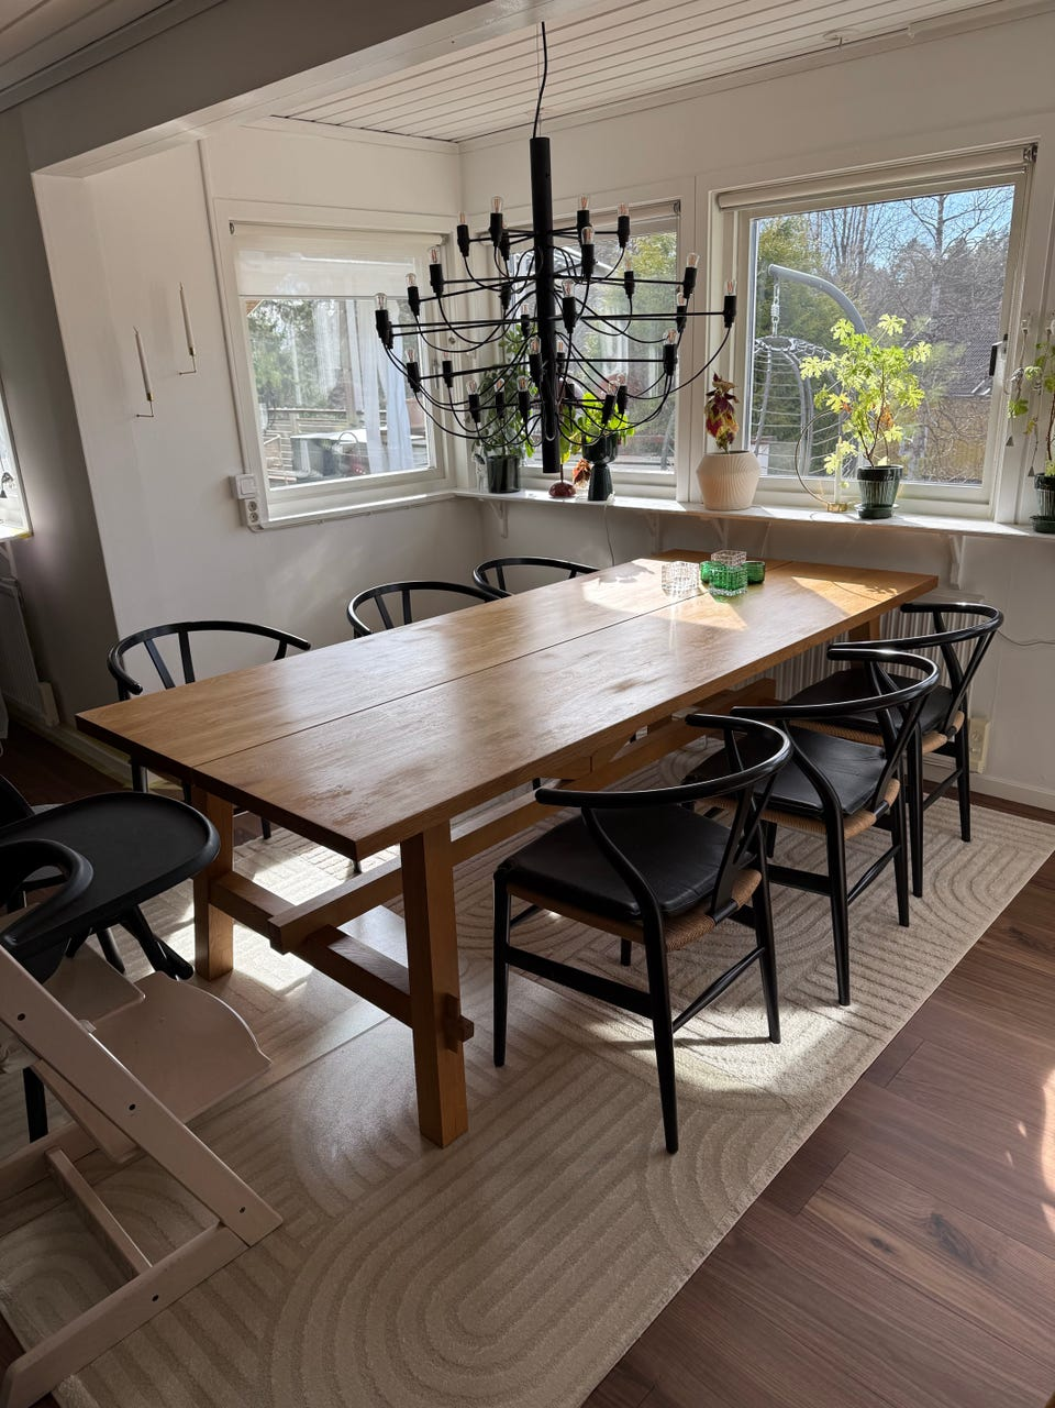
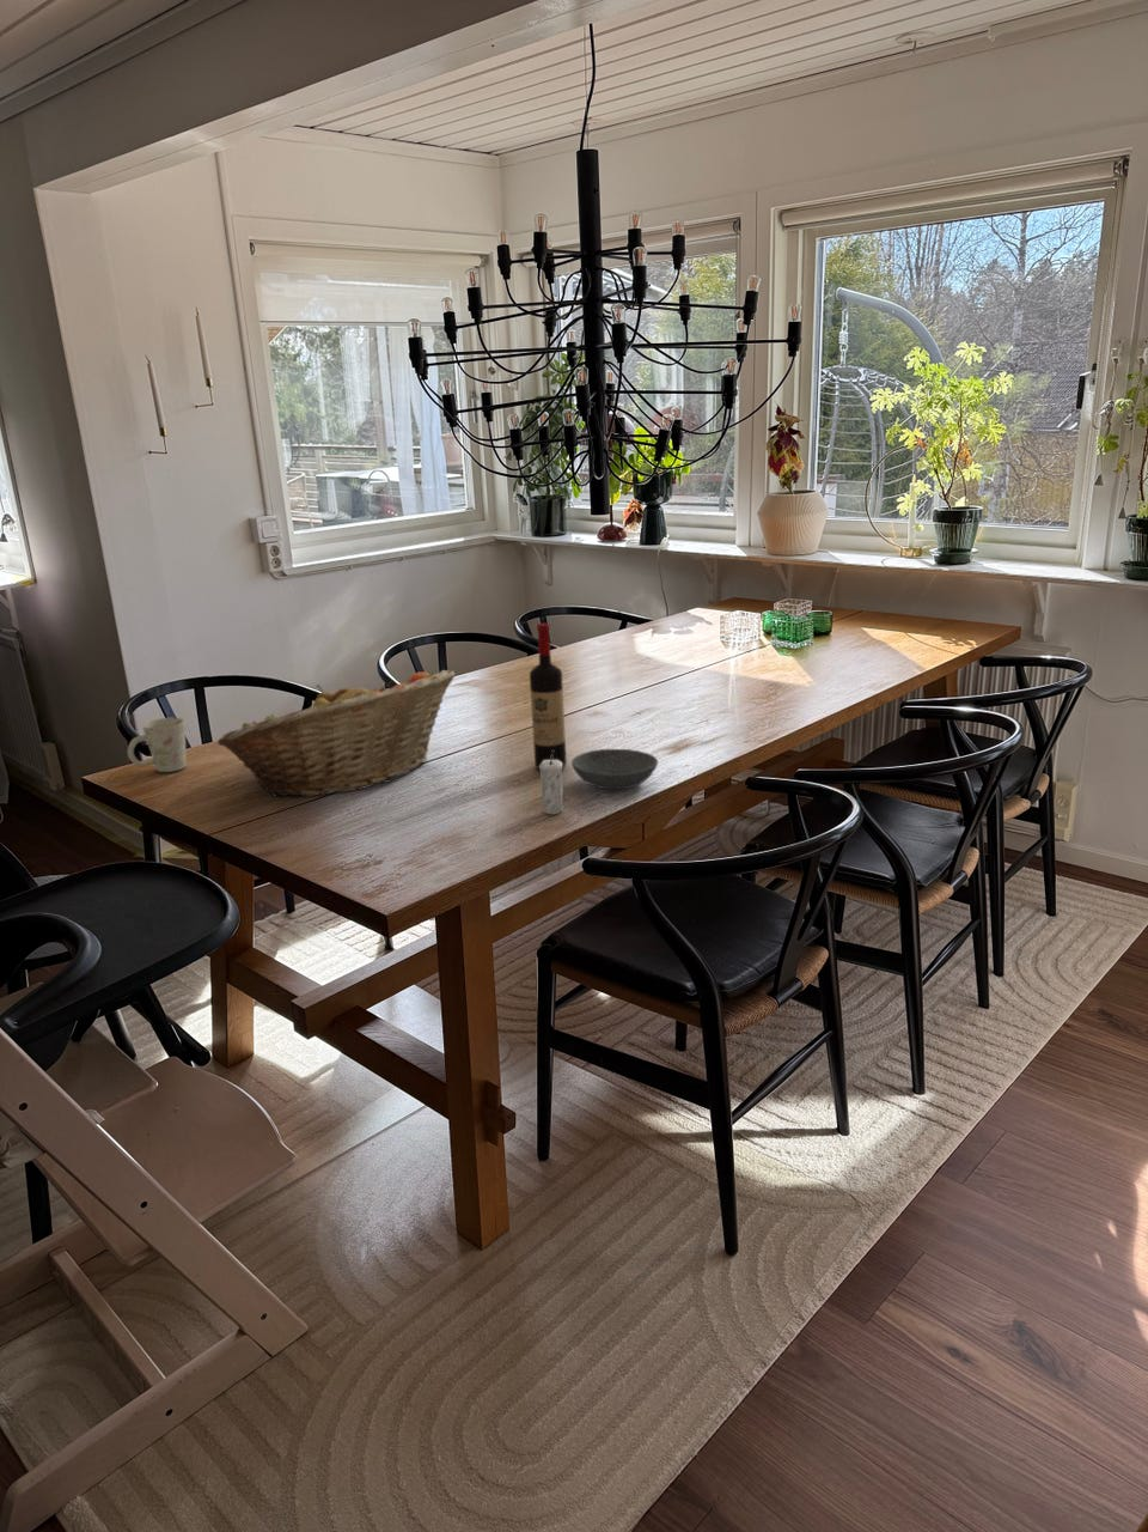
+ fruit basket [216,669,457,797]
+ wine bottle [528,622,568,771]
+ candle [538,750,564,815]
+ bowl [570,748,658,790]
+ mug [127,717,188,773]
